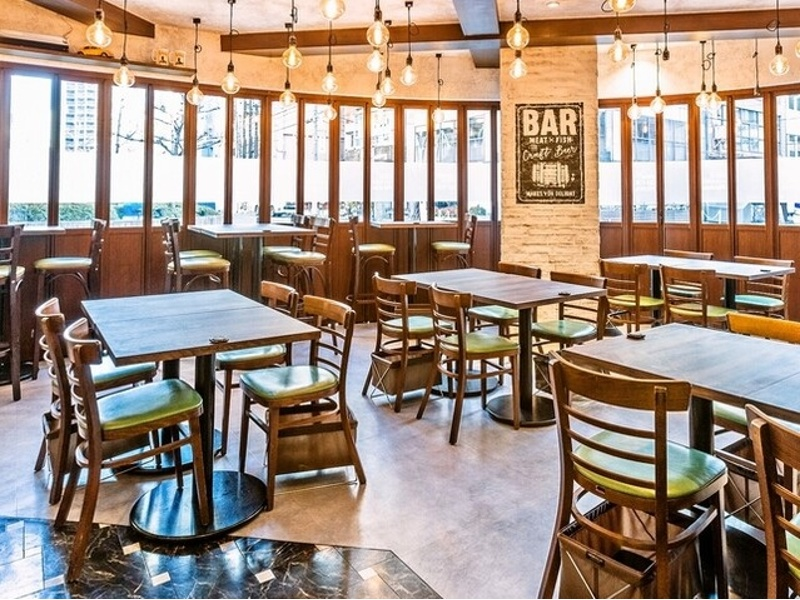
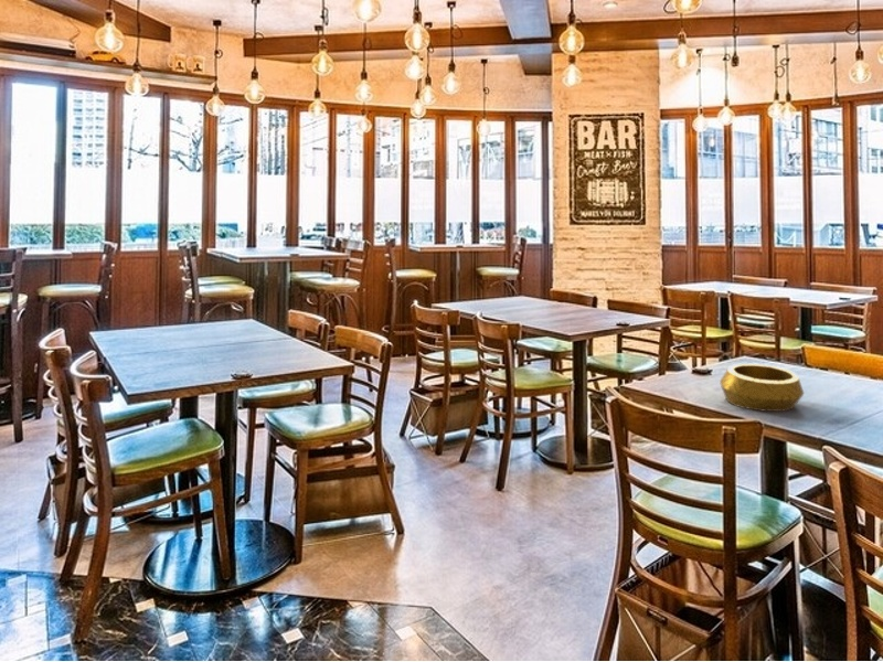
+ decorative bowl [719,362,805,413]
